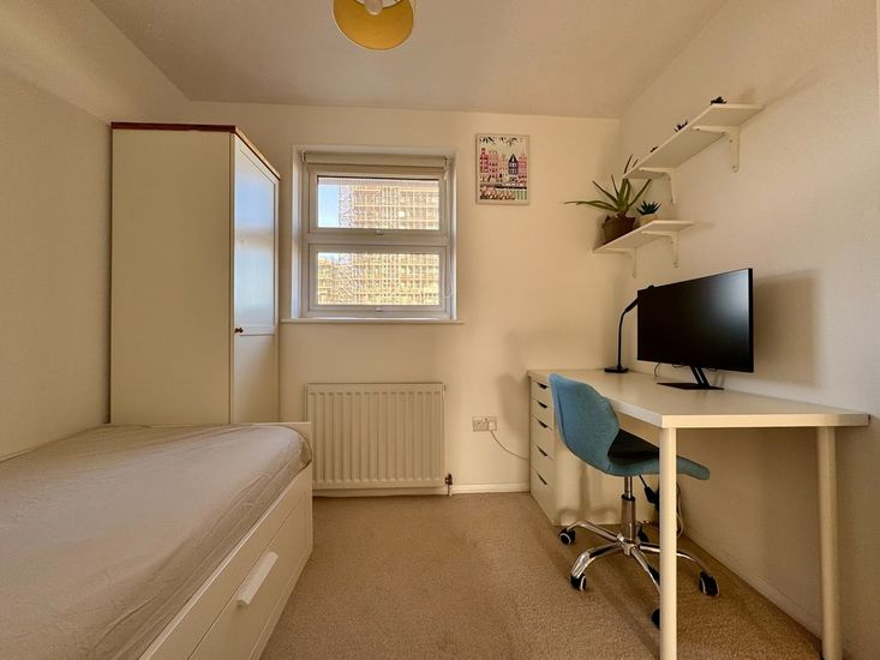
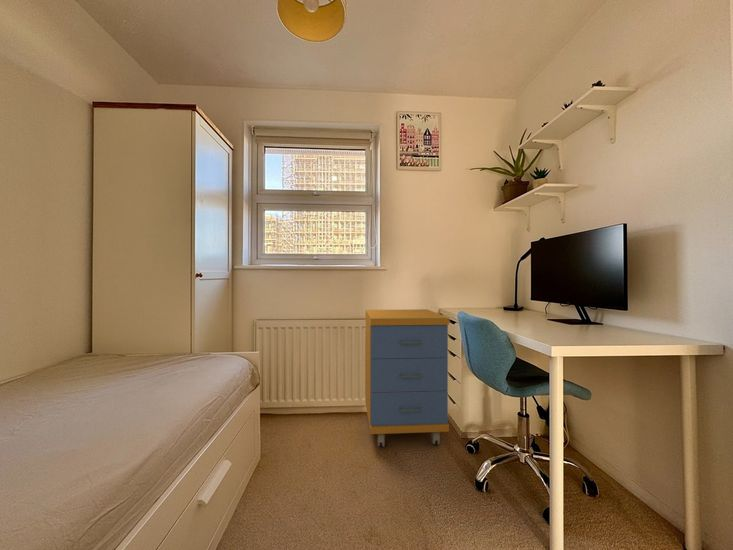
+ storage cabinet [364,308,450,448]
